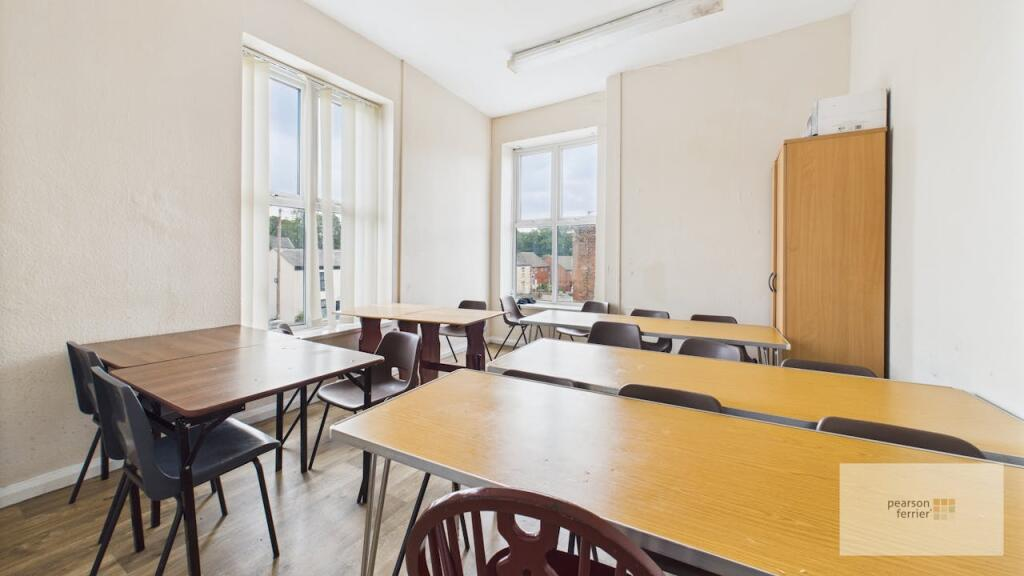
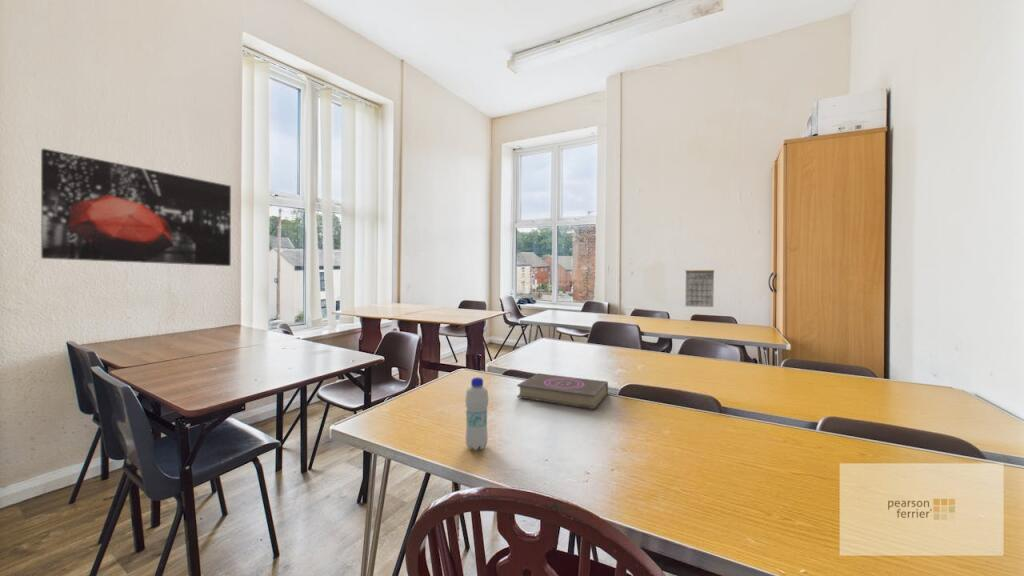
+ bottle [464,376,490,451]
+ calendar [684,265,715,308]
+ book [516,372,609,410]
+ wall art [40,148,232,267]
